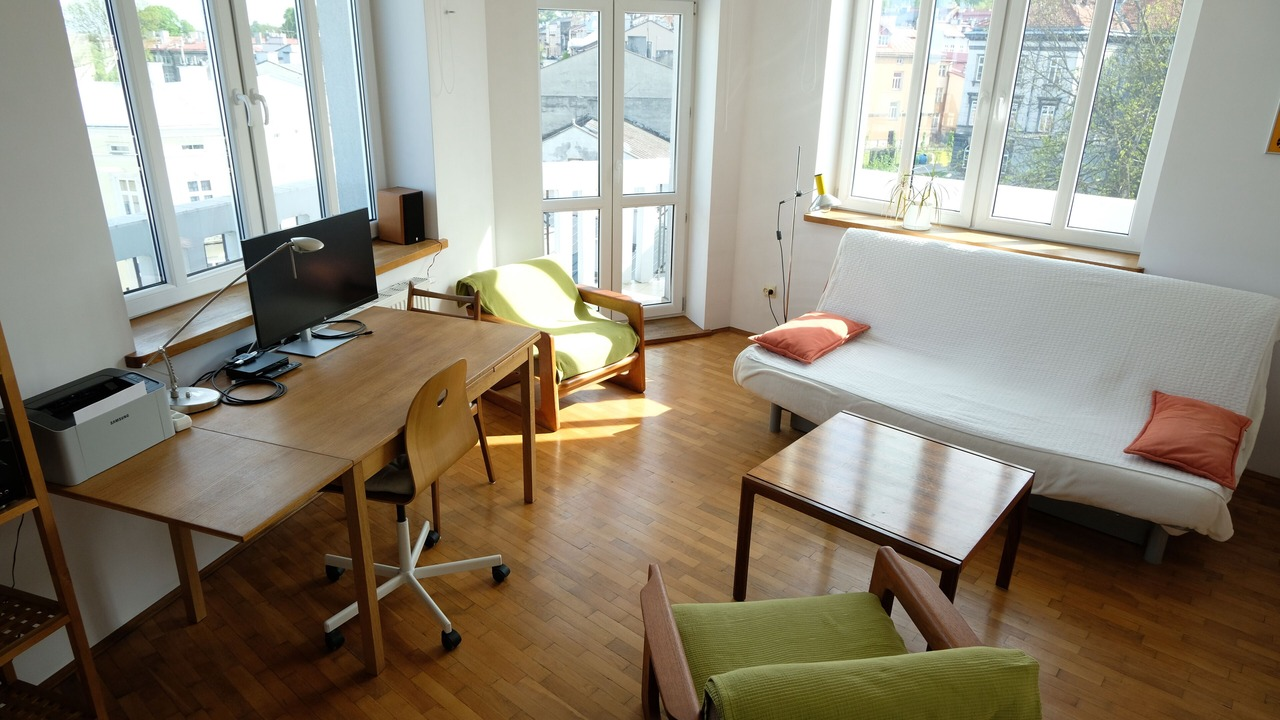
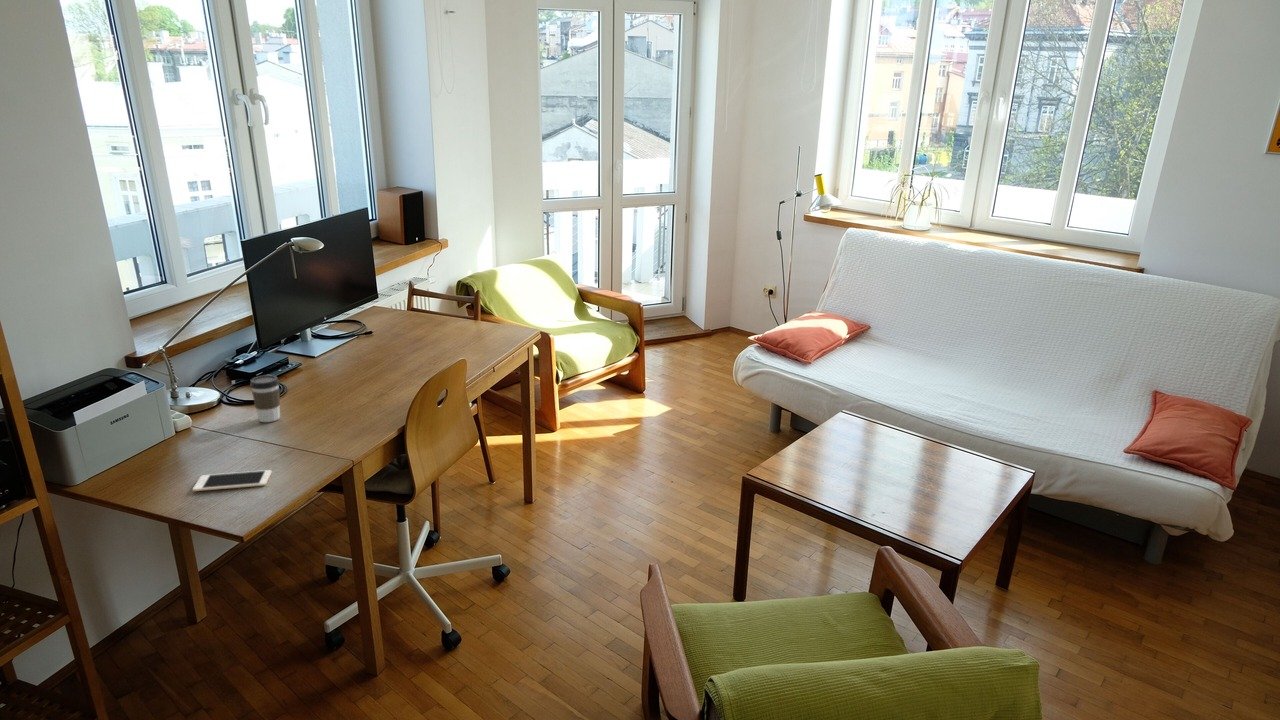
+ cell phone [192,469,273,492]
+ coffee cup [249,374,281,423]
